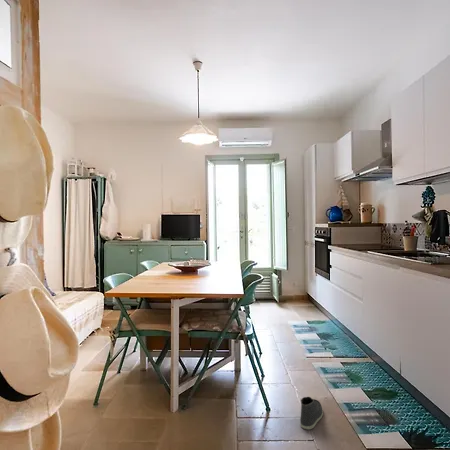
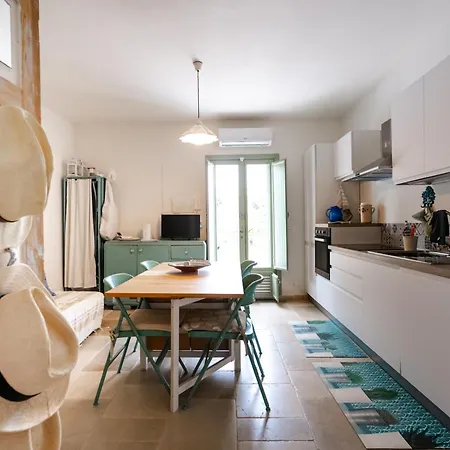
- sneaker [299,396,324,430]
